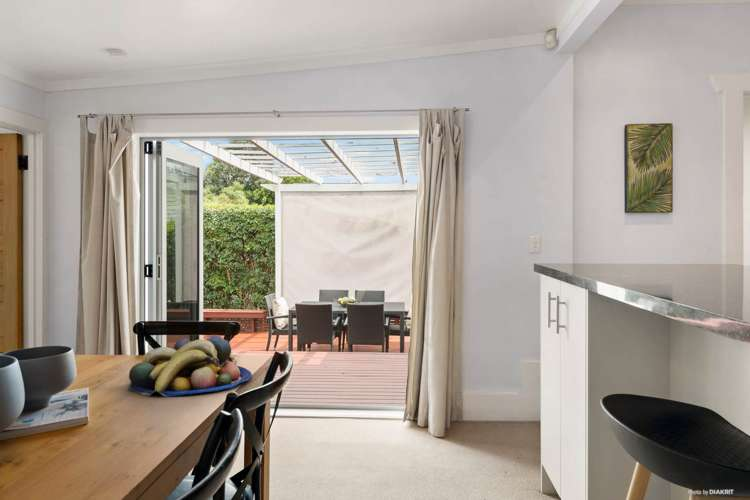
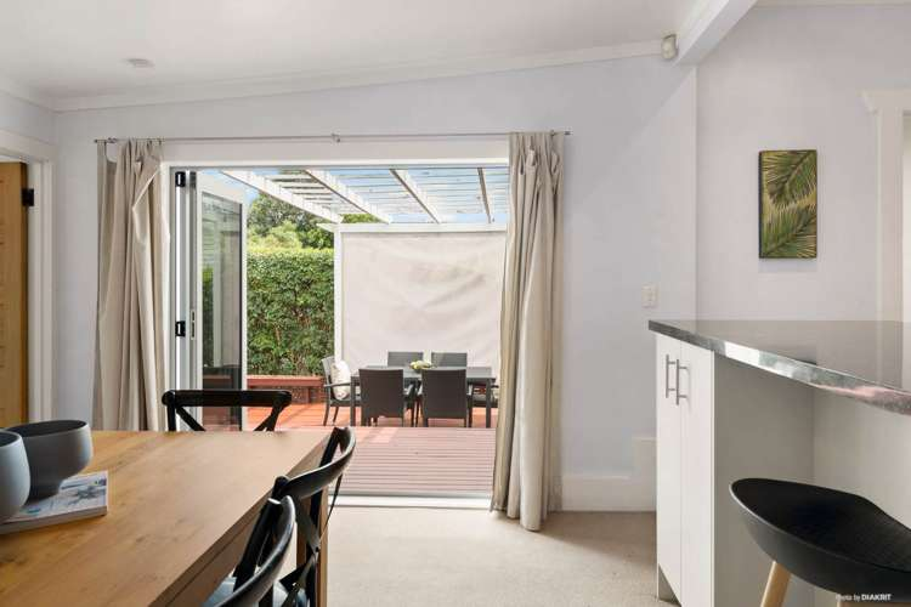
- fruit bowl [127,334,253,398]
